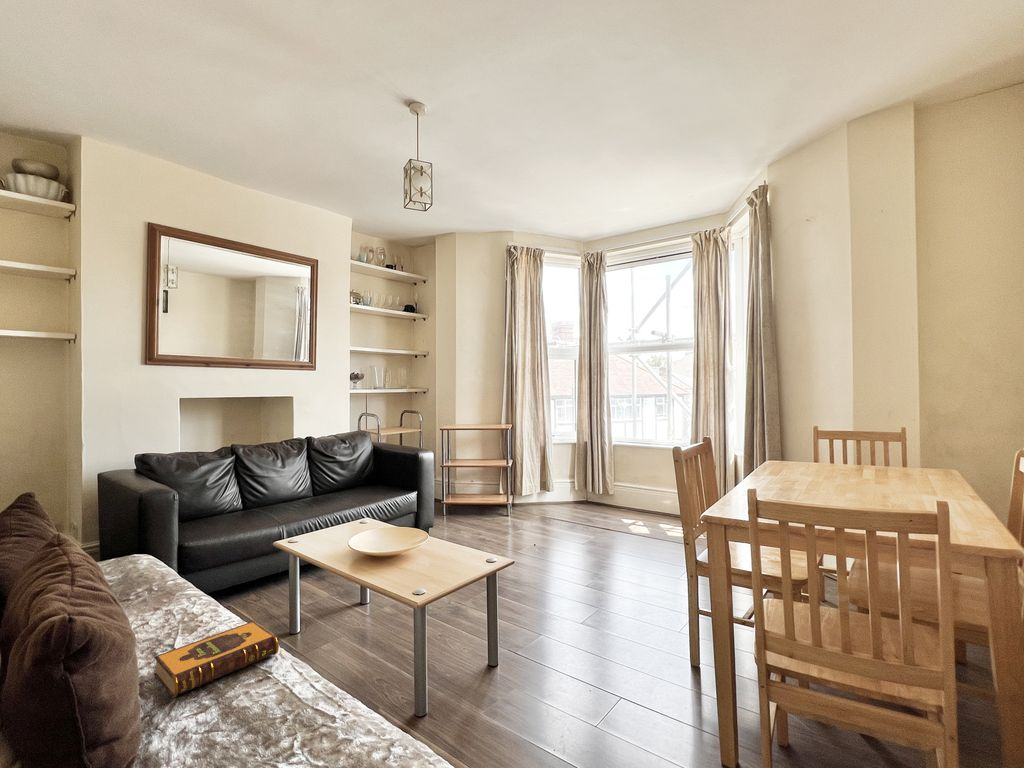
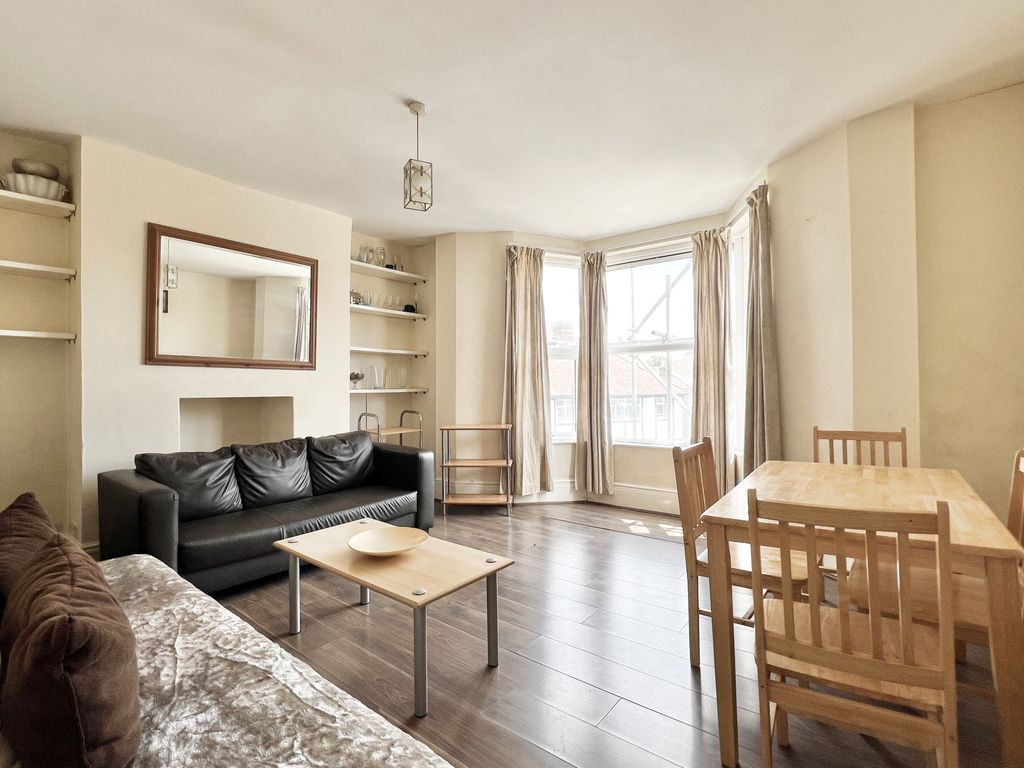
- hardback book [153,620,280,698]
